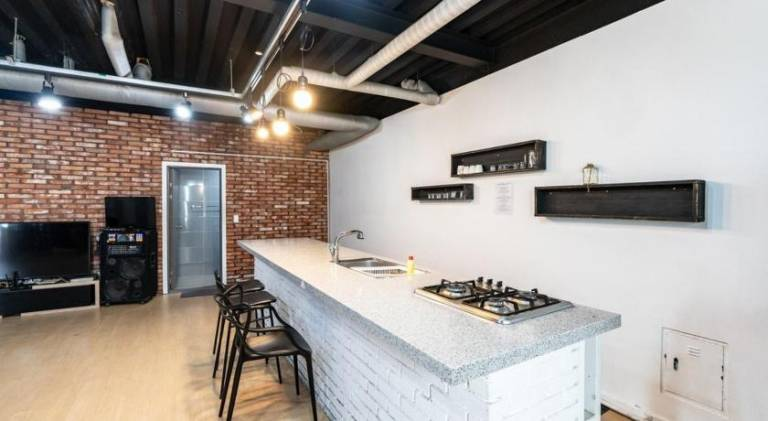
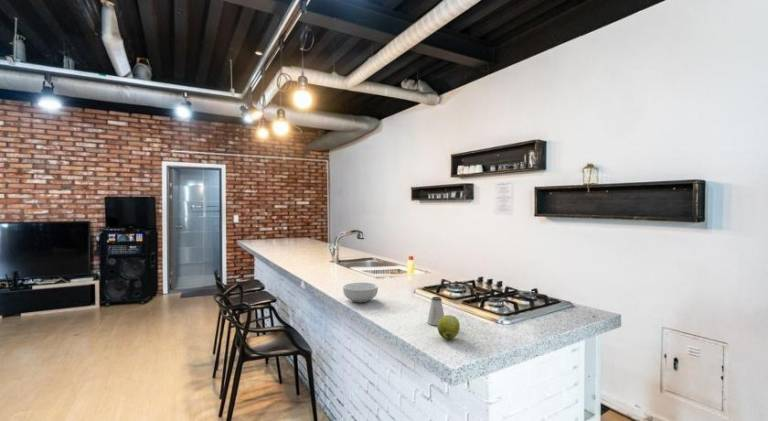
+ saltshaker [426,296,445,326]
+ apple [437,314,461,340]
+ cereal bowl [342,282,379,303]
